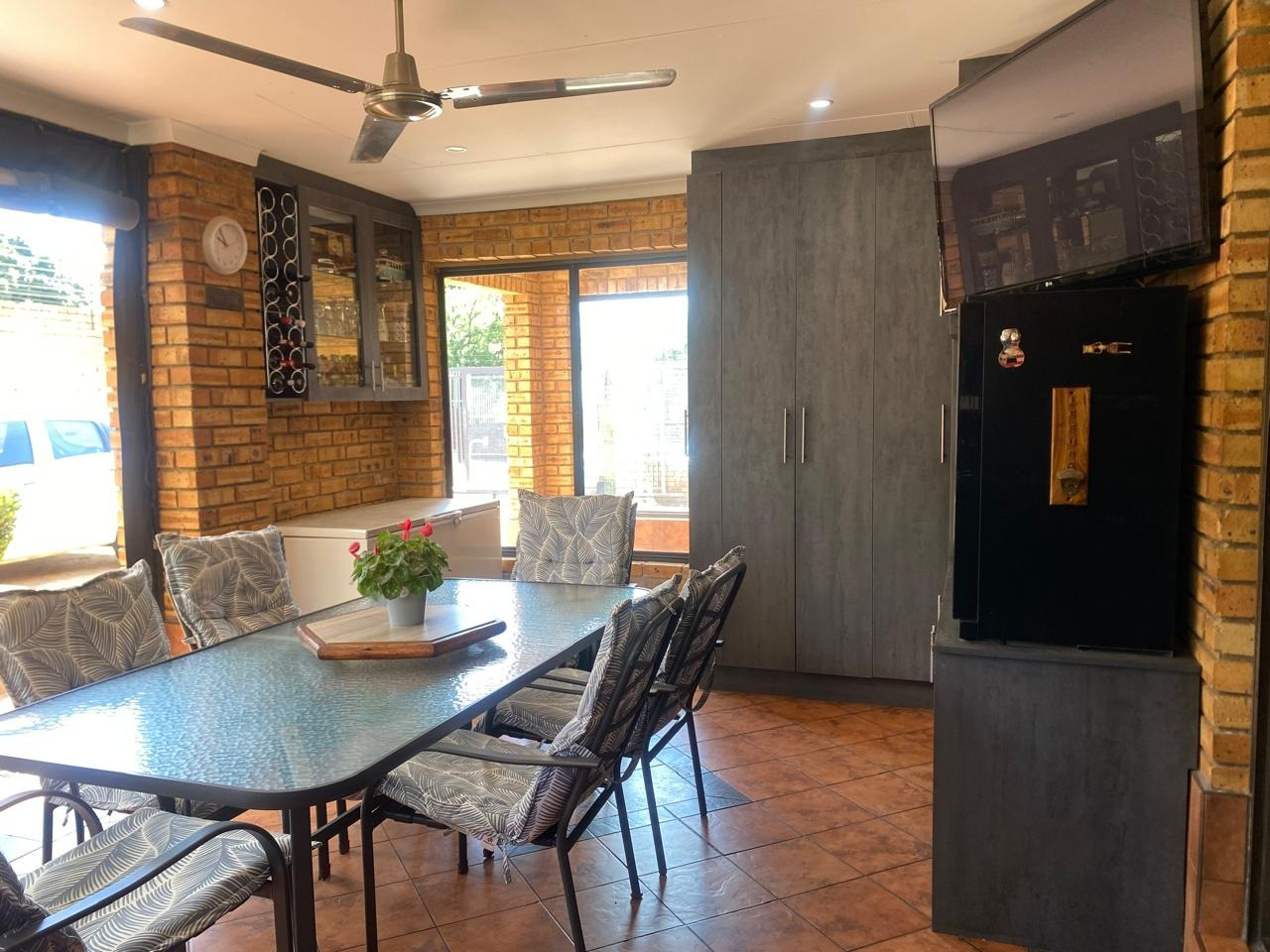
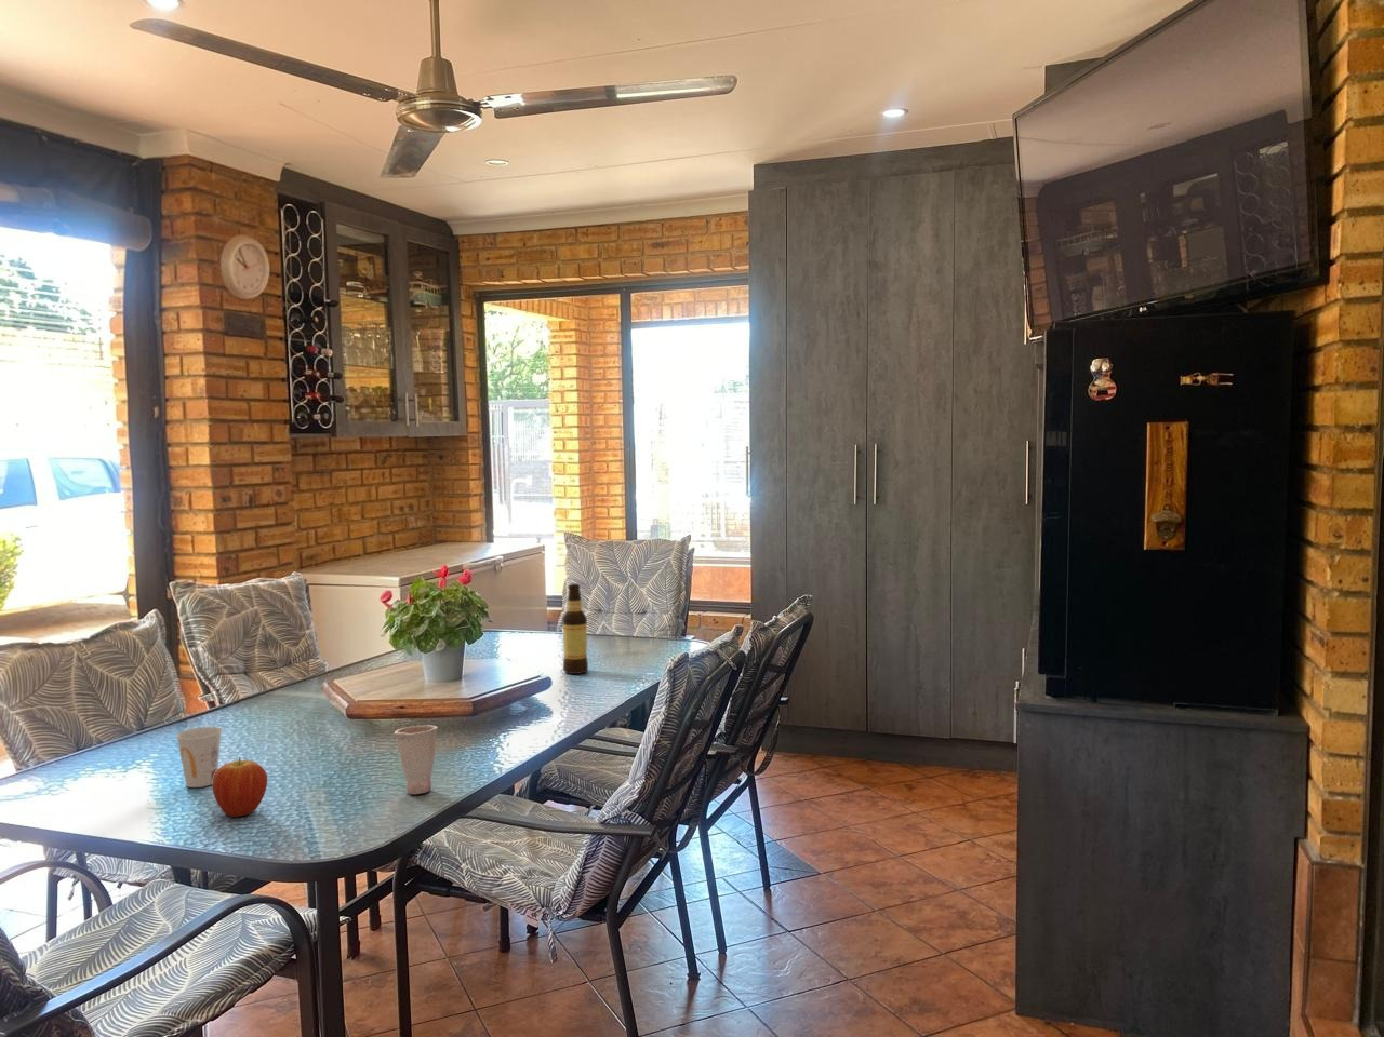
+ bottle [561,583,590,675]
+ cup [393,723,439,795]
+ fruit [210,756,268,818]
+ cup [175,725,222,789]
